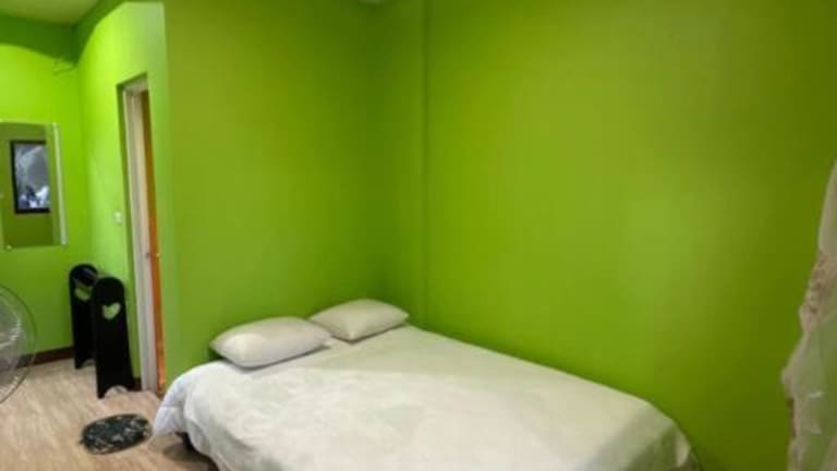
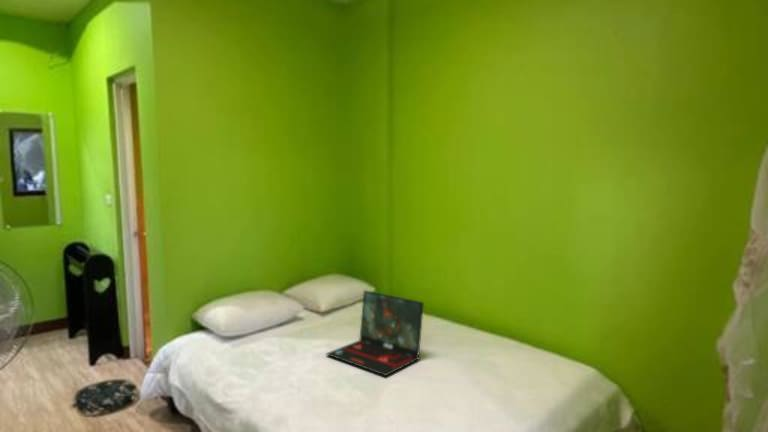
+ laptop [325,289,425,377]
